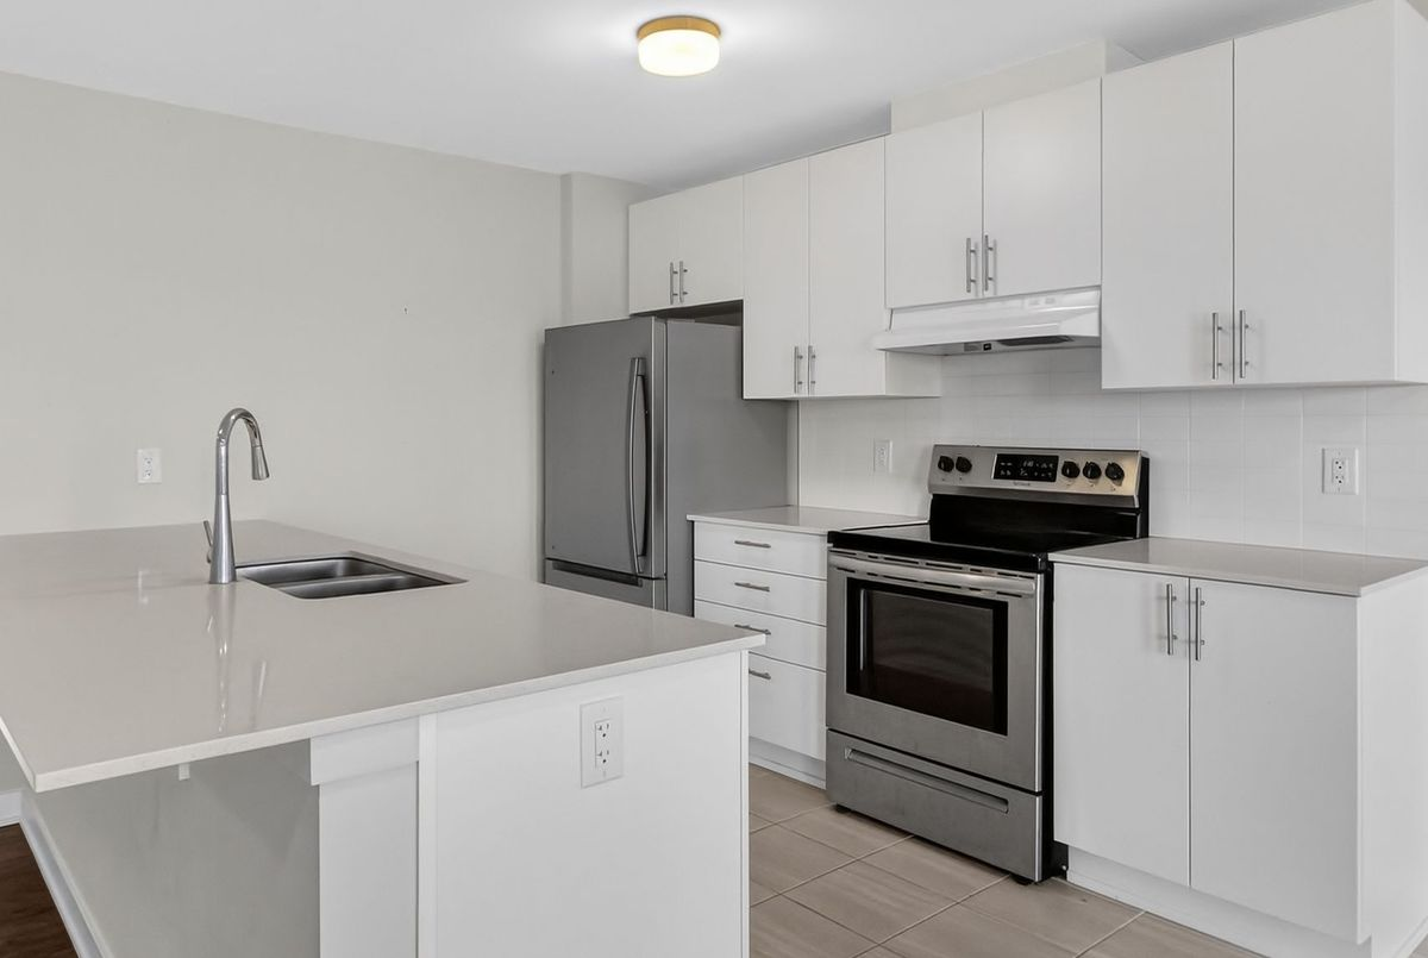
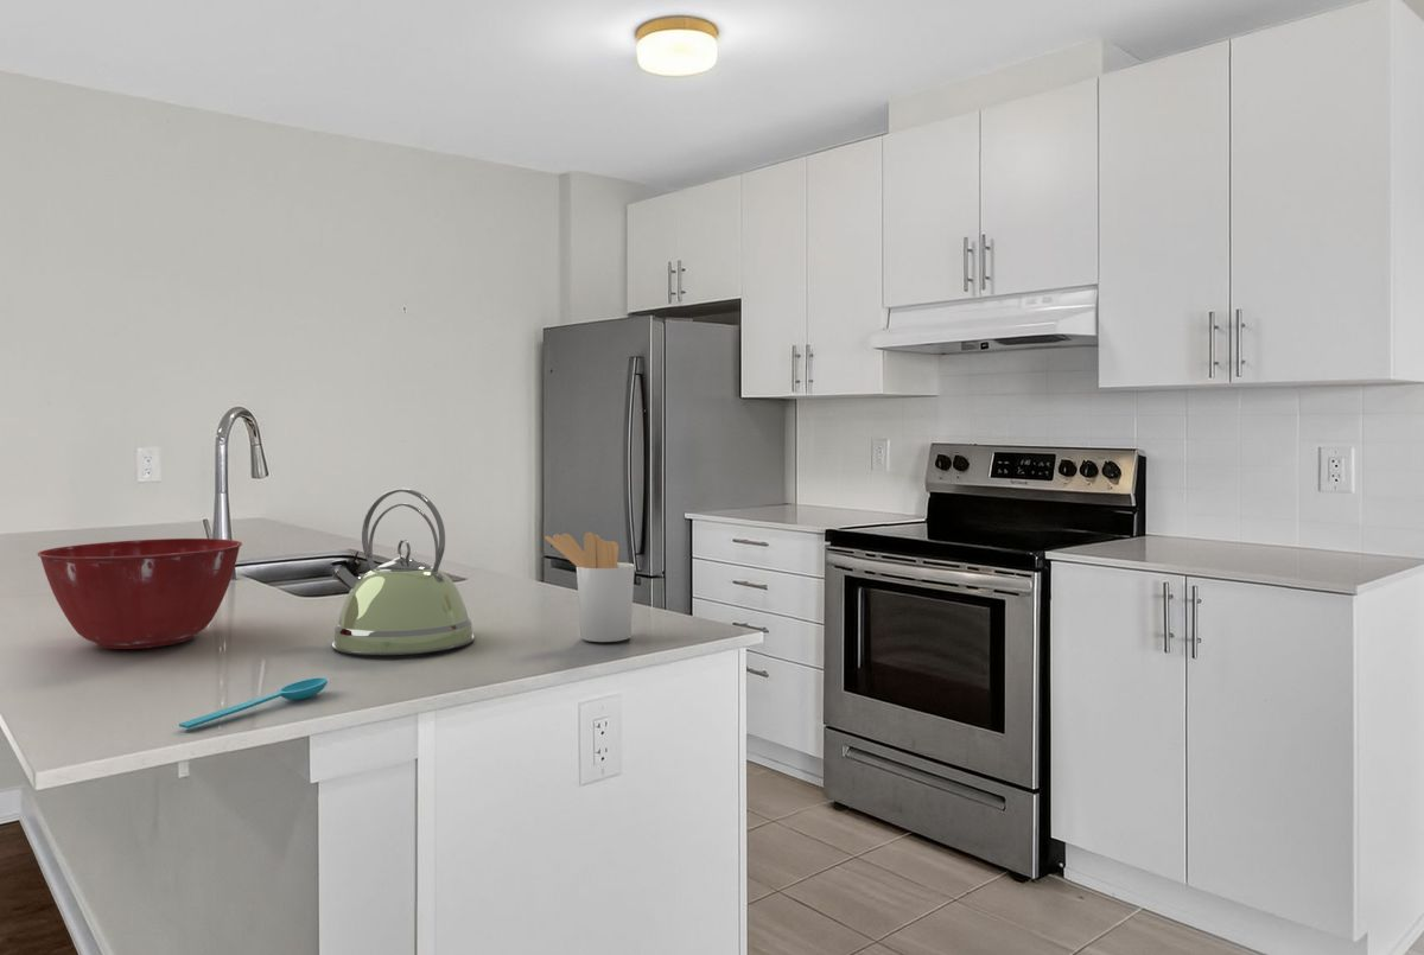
+ spoon [178,676,329,730]
+ kettle [329,488,476,656]
+ mixing bowl [36,537,243,650]
+ utensil holder [545,531,636,643]
